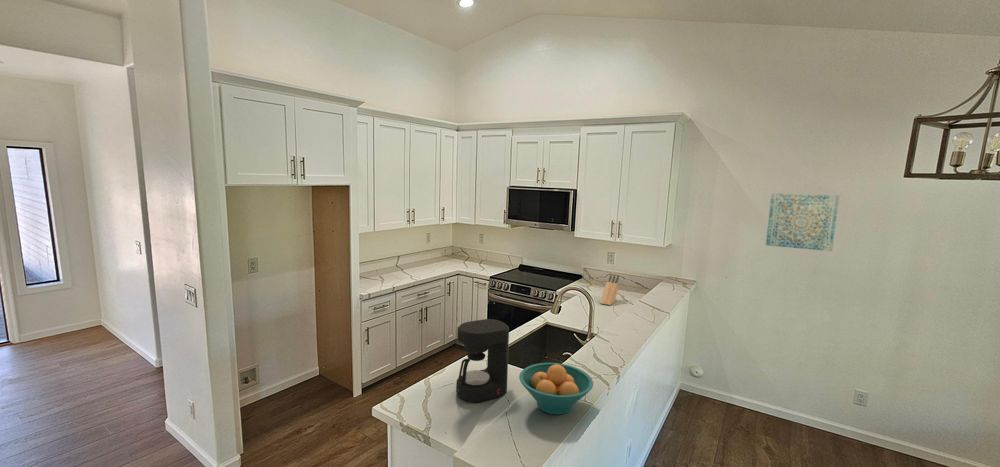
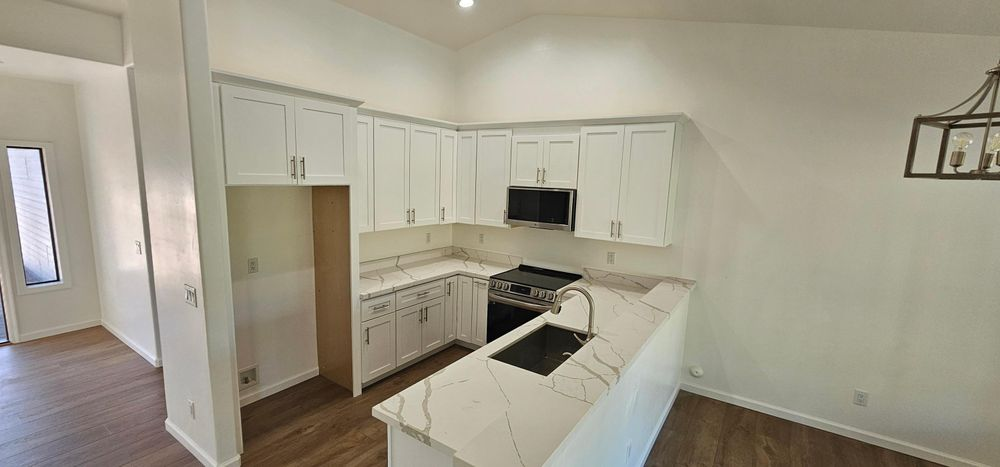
- knife block [599,274,620,306]
- wall art [765,192,840,252]
- coffee maker [455,318,510,403]
- fruit bowl [518,362,594,415]
